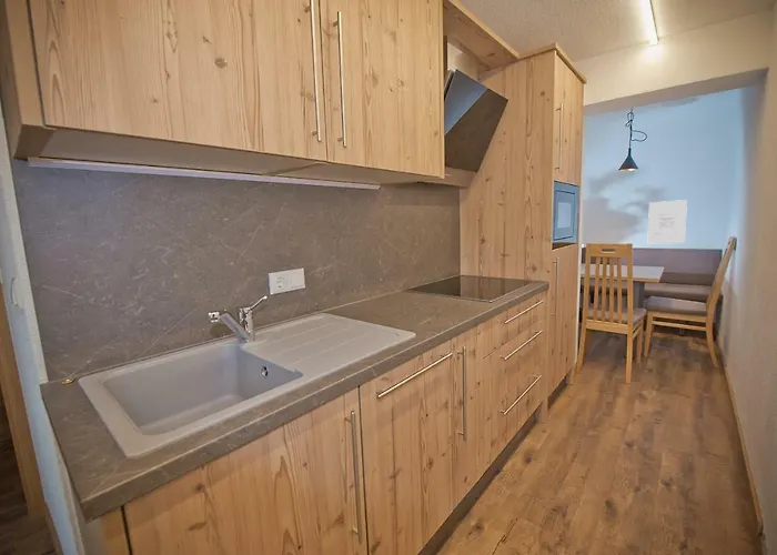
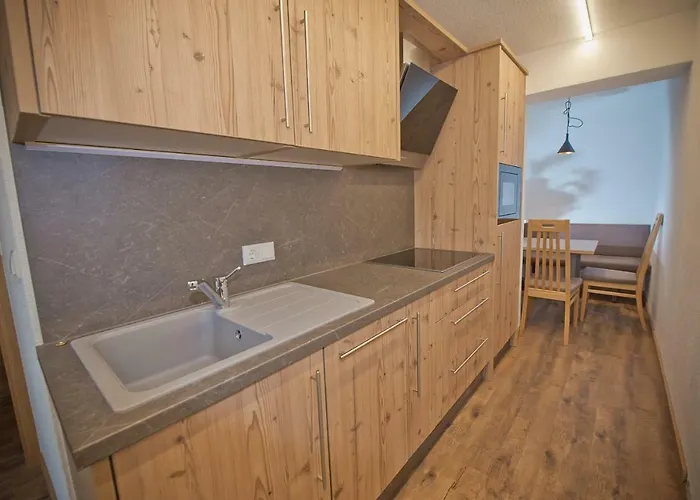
- wall art [647,199,688,244]
